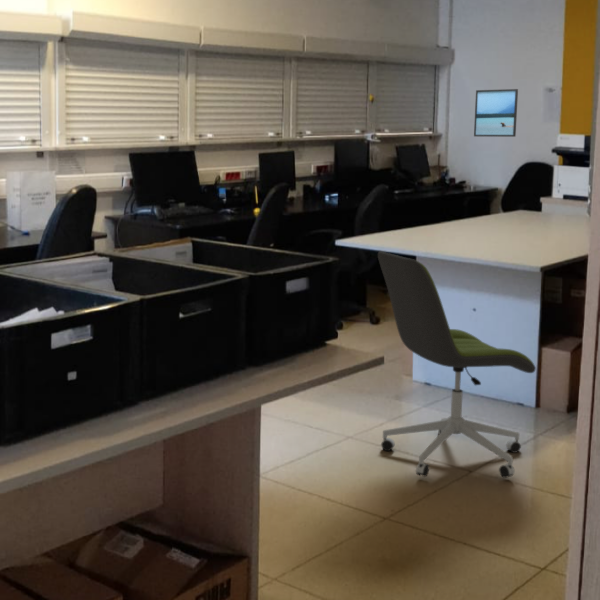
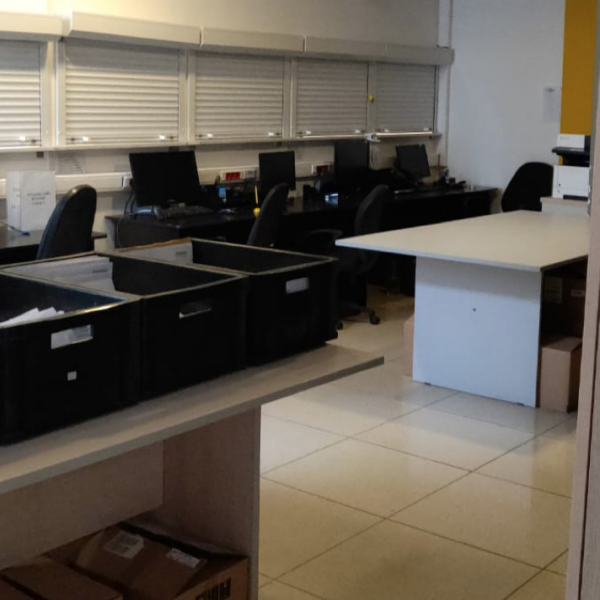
- office chair [377,250,537,479]
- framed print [473,88,519,138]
